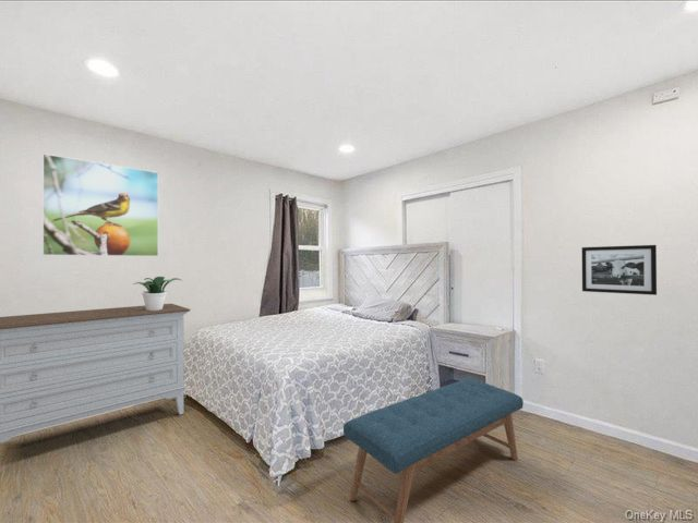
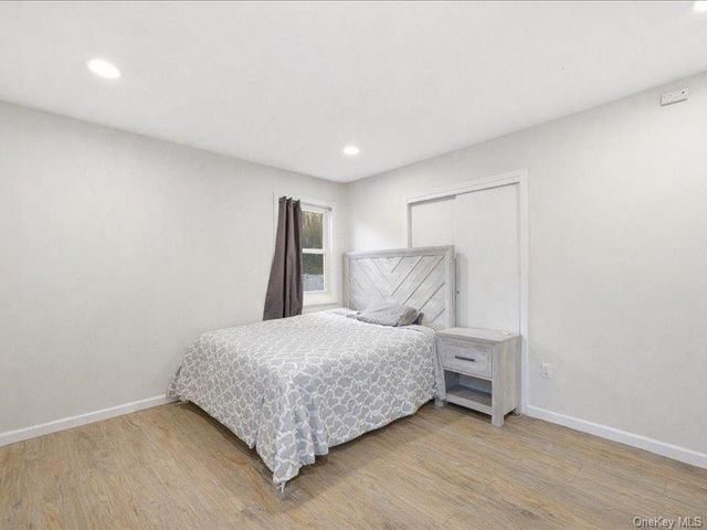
- bench [342,378,525,523]
- potted plant [133,276,182,311]
- picture frame [581,244,658,296]
- dresser [0,303,192,443]
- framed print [41,153,159,257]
